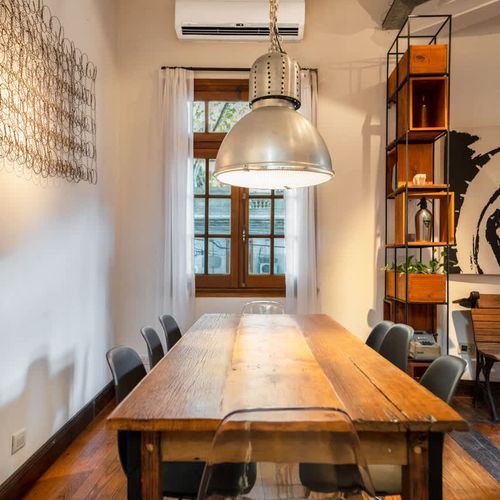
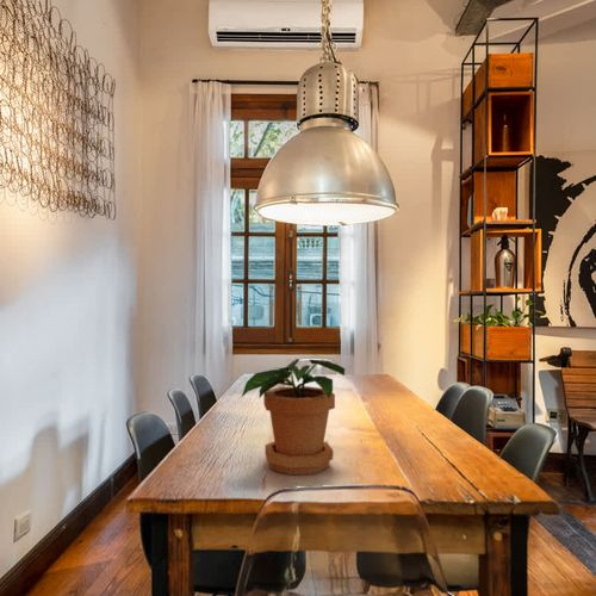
+ potted plant [240,358,346,476]
